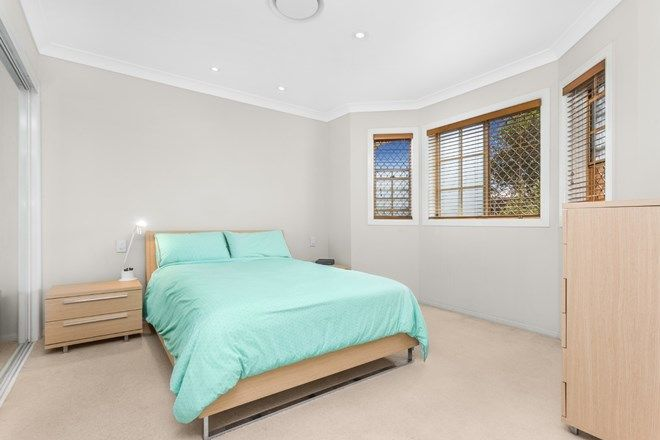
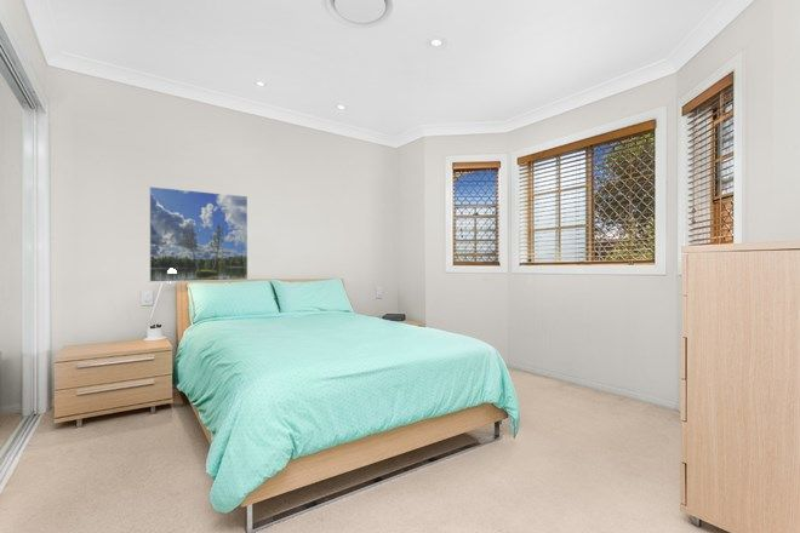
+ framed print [148,185,248,283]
